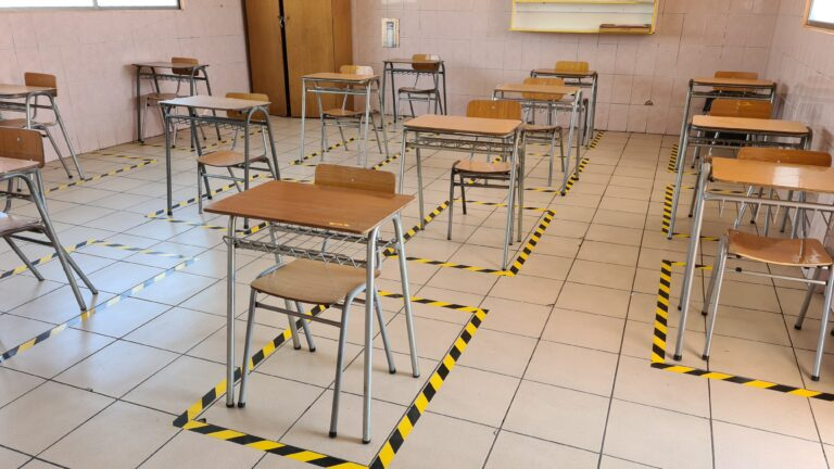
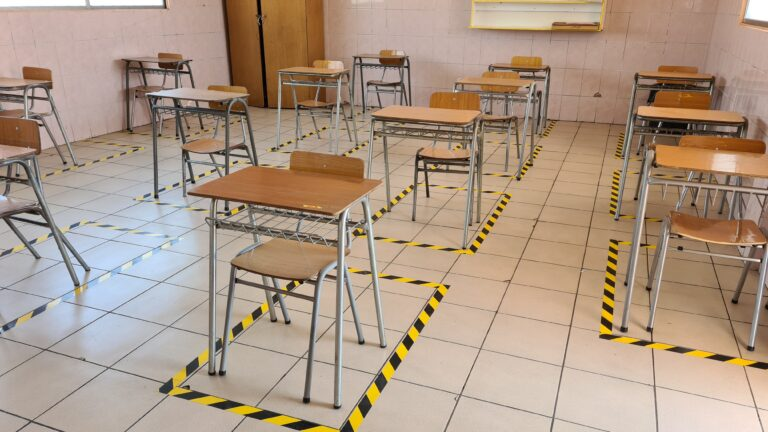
- wall art [381,17,401,49]
